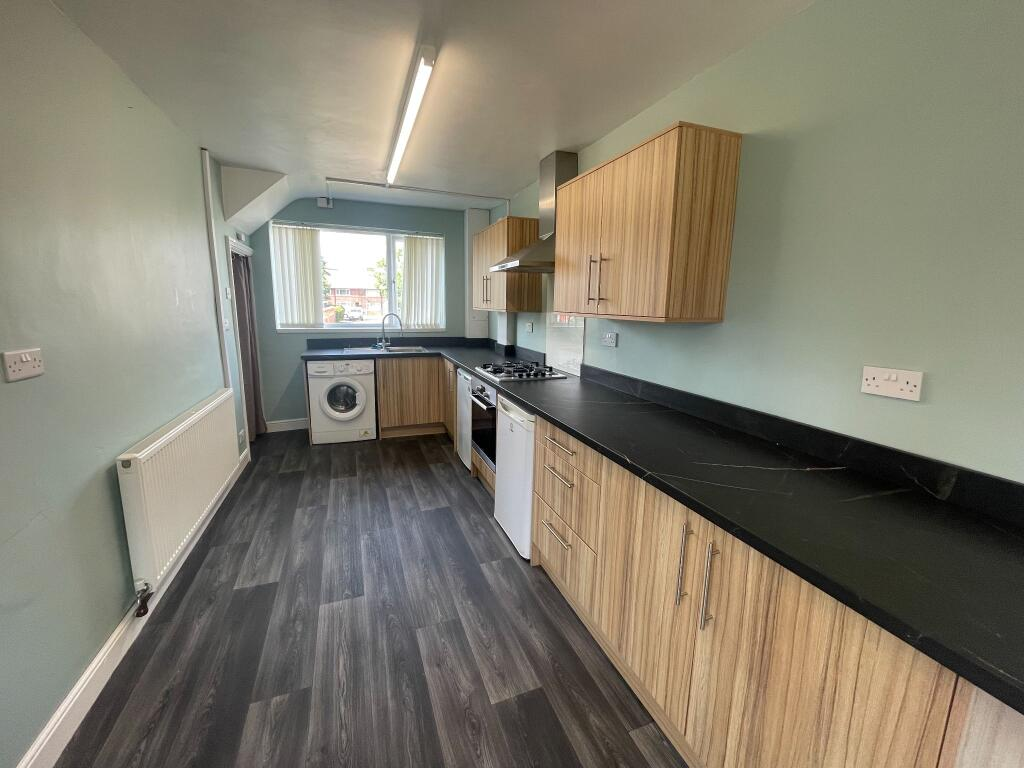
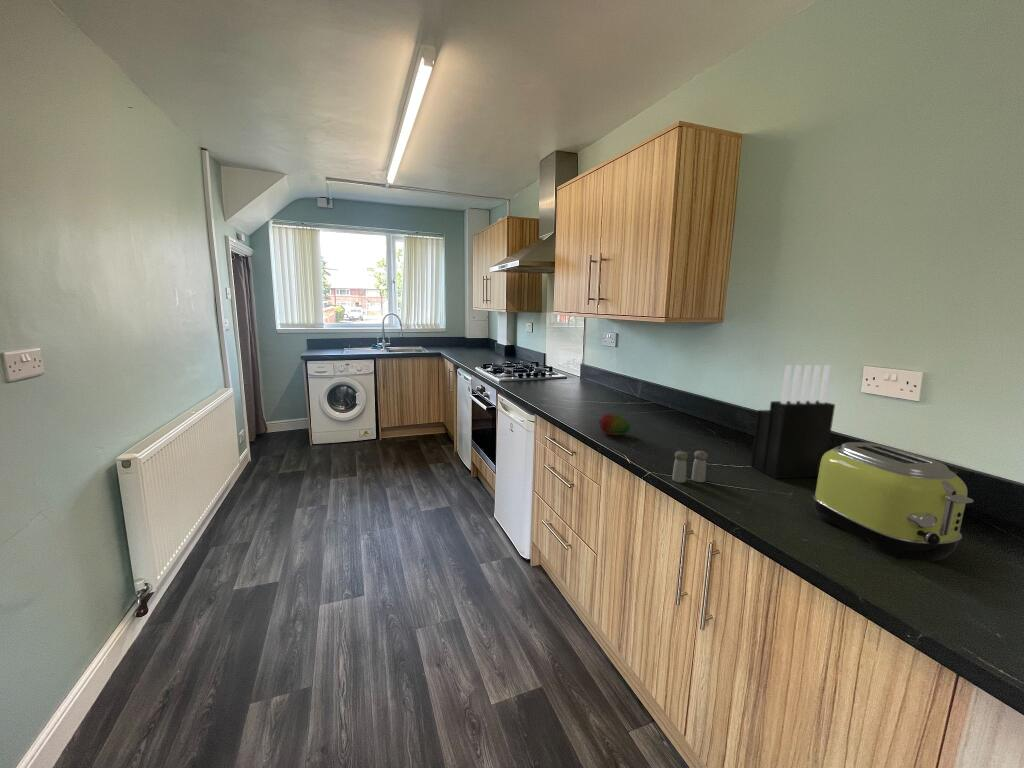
+ fruit [597,412,631,436]
+ knife block [750,364,836,479]
+ salt and pepper shaker [671,450,709,484]
+ toaster [812,441,974,562]
